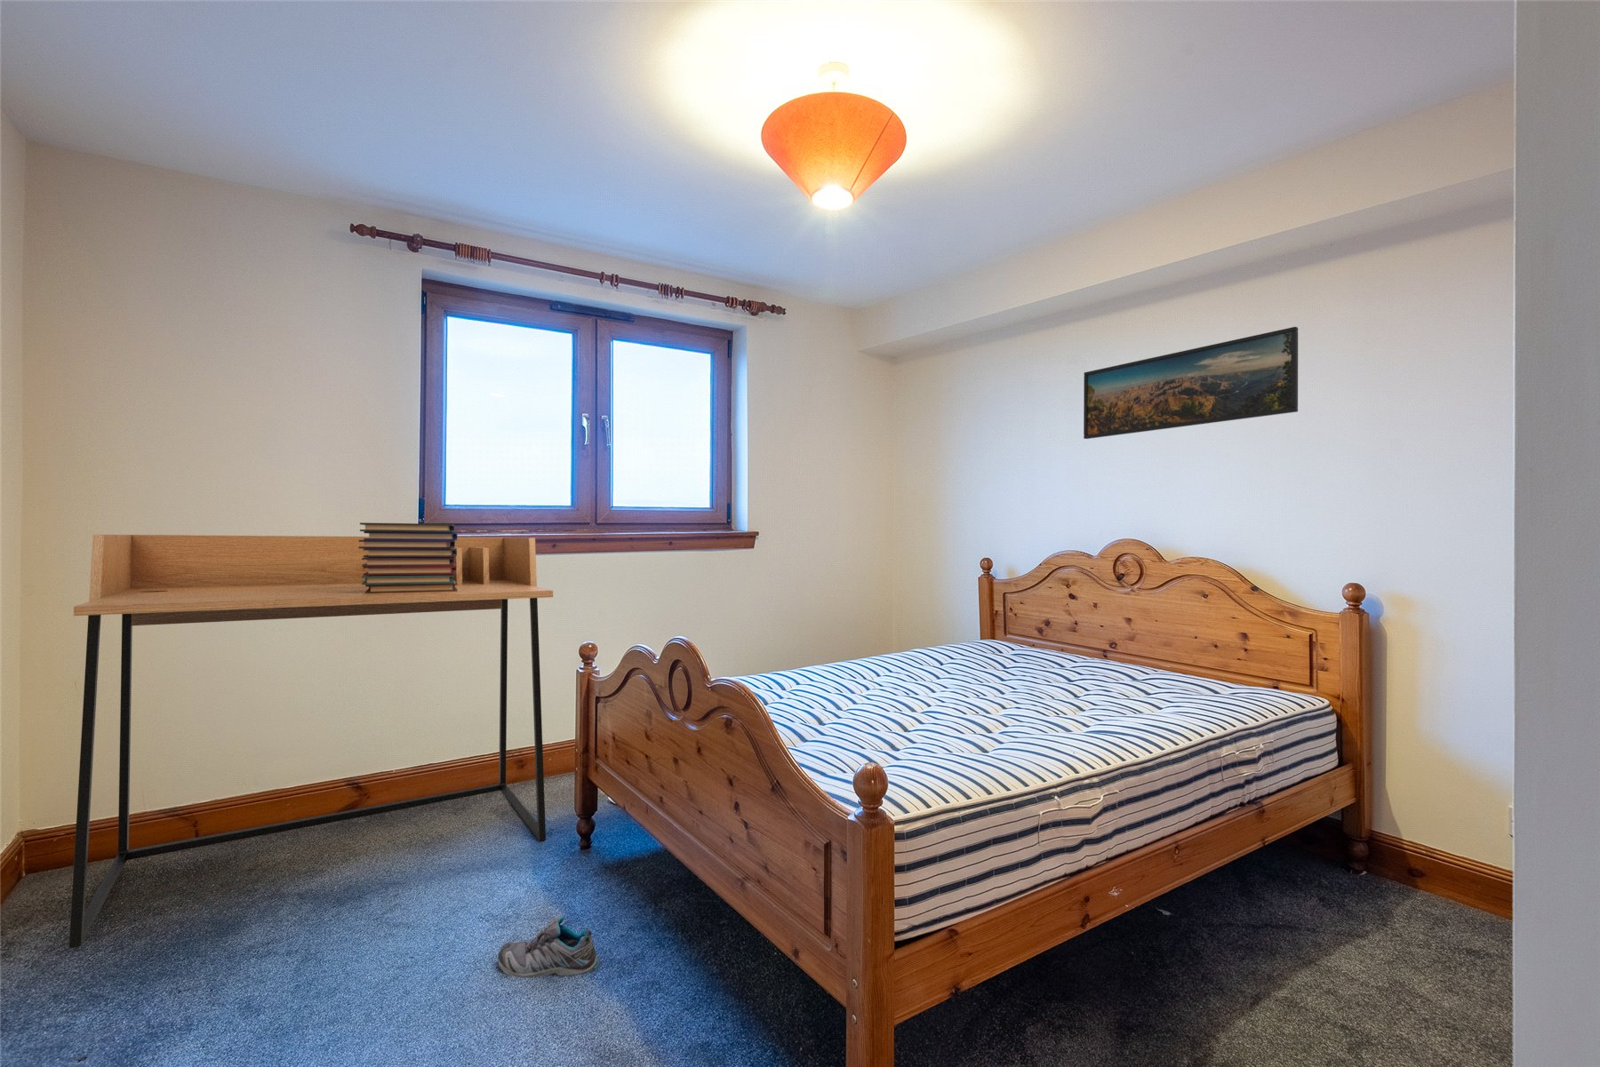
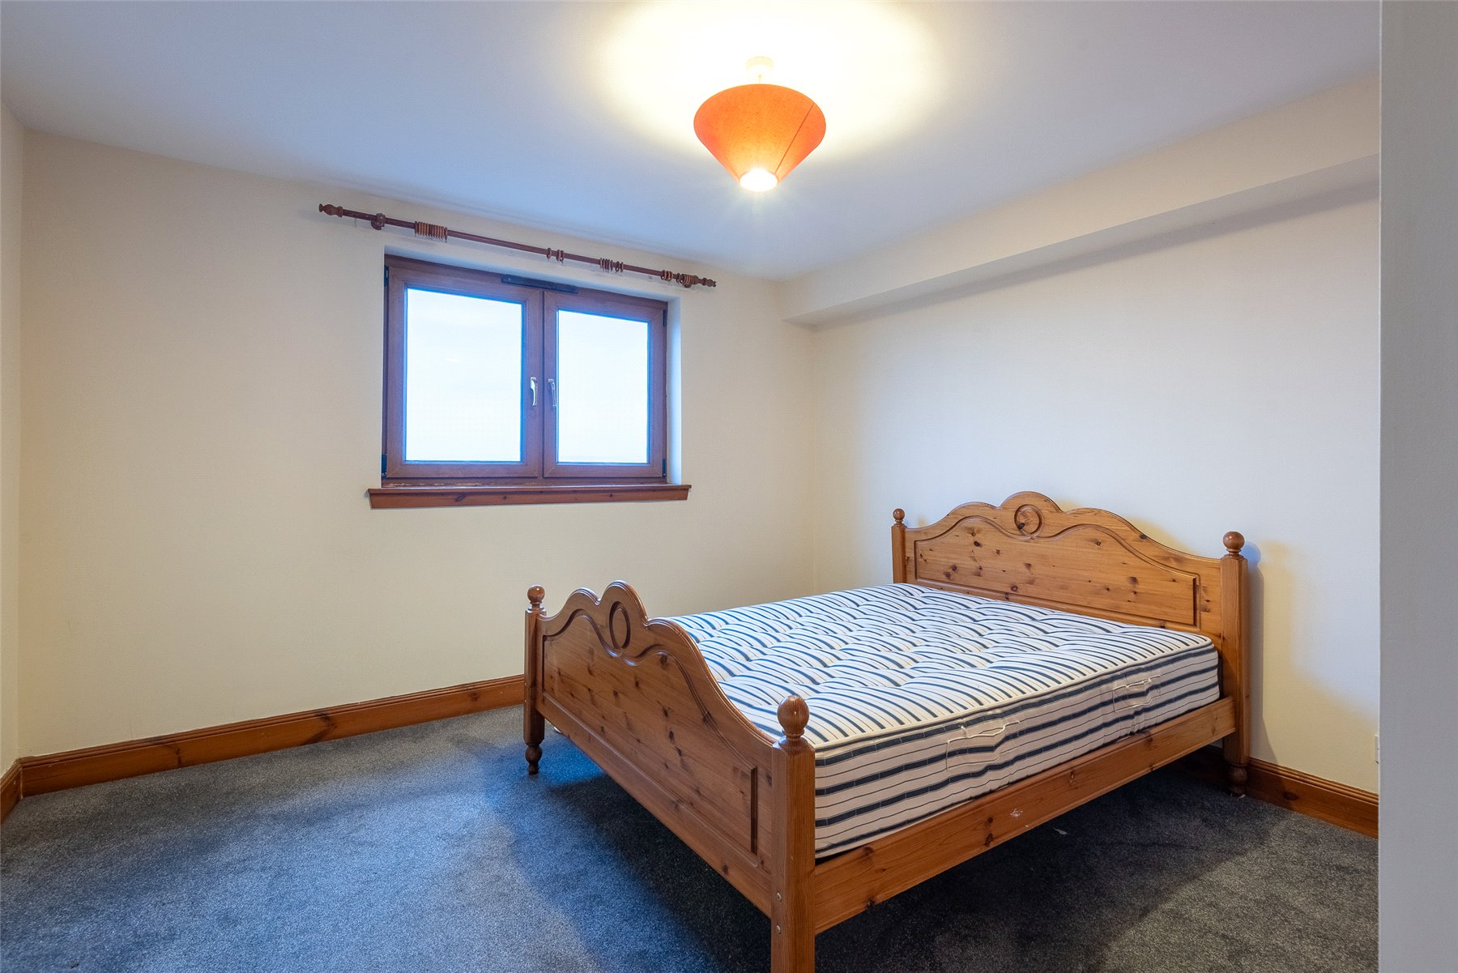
- book stack [359,522,457,593]
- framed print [1083,326,1299,439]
- shoe [497,915,600,978]
- desk [68,534,554,950]
